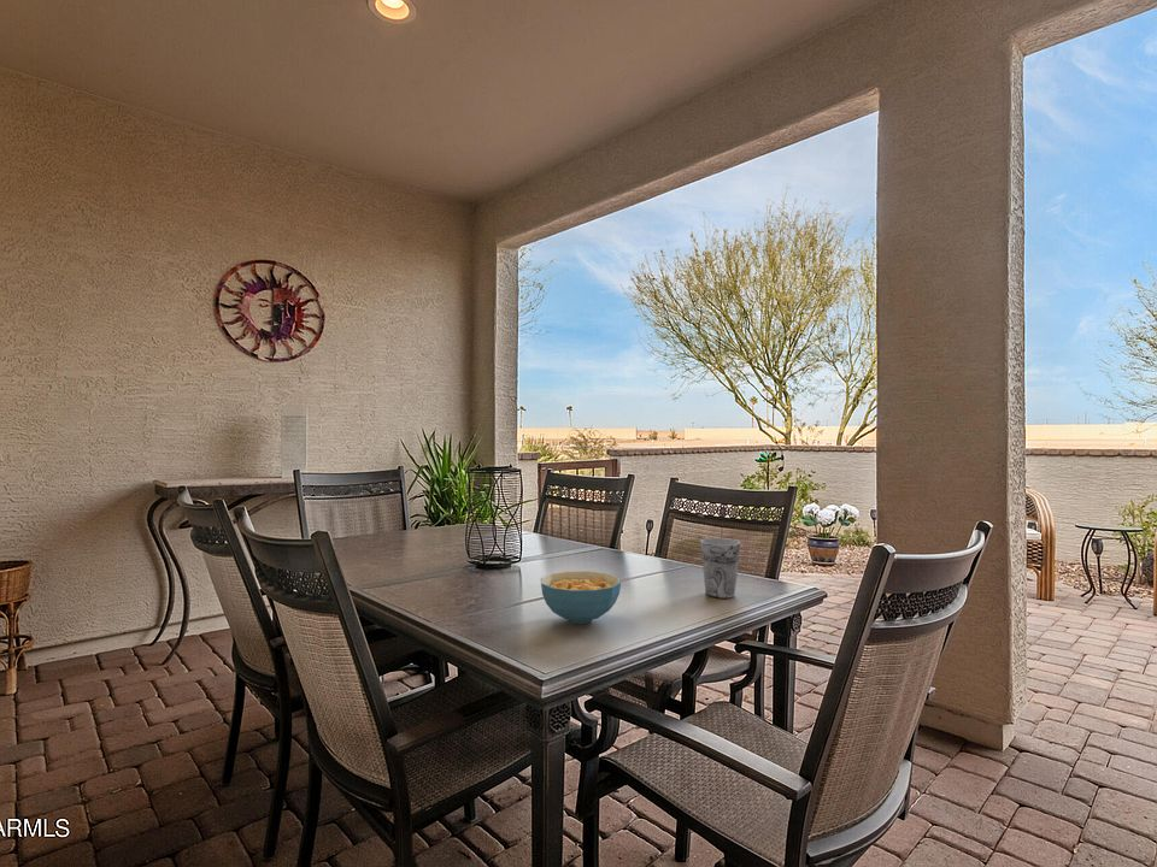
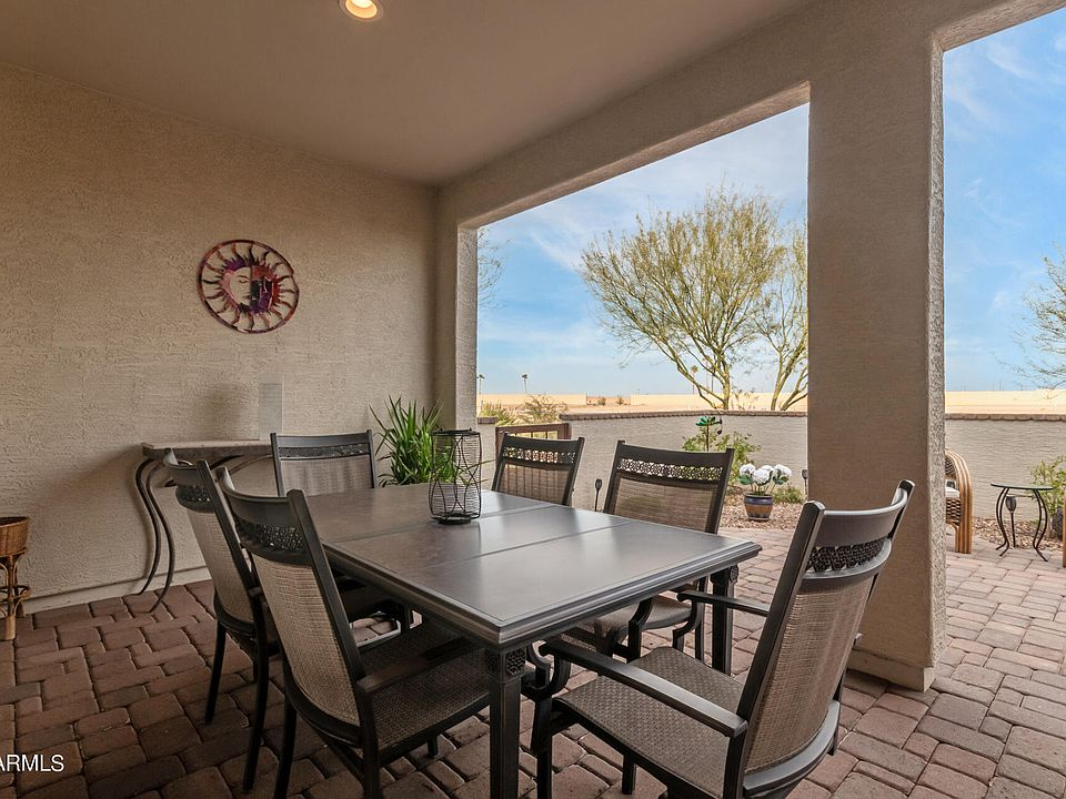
- cup [699,537,741,600]
- cereal bowl [540,570,622,625]
